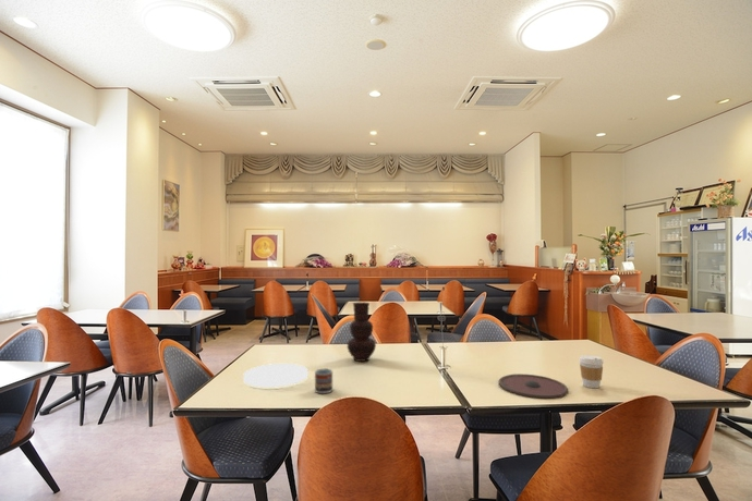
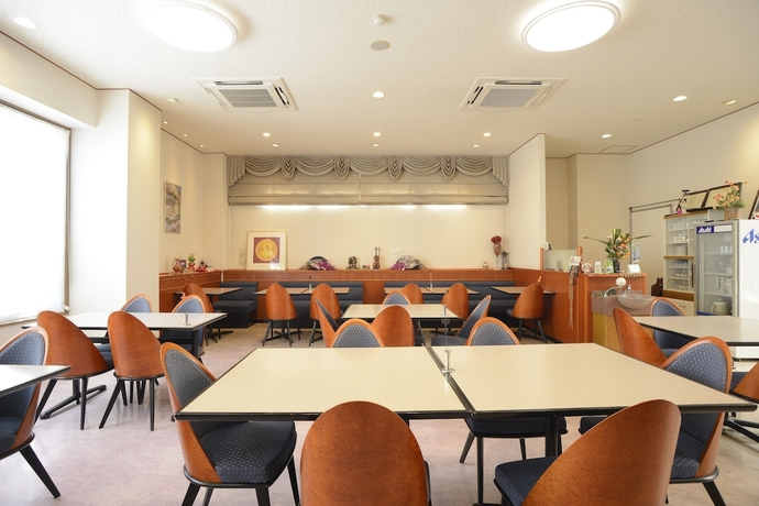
- coffee cup [578,354,605,389]
- plate [242,363,310,389]
- plate [498,372,569,400]
- cup [314,368,333,394]
- vase [345,301,377,363]
